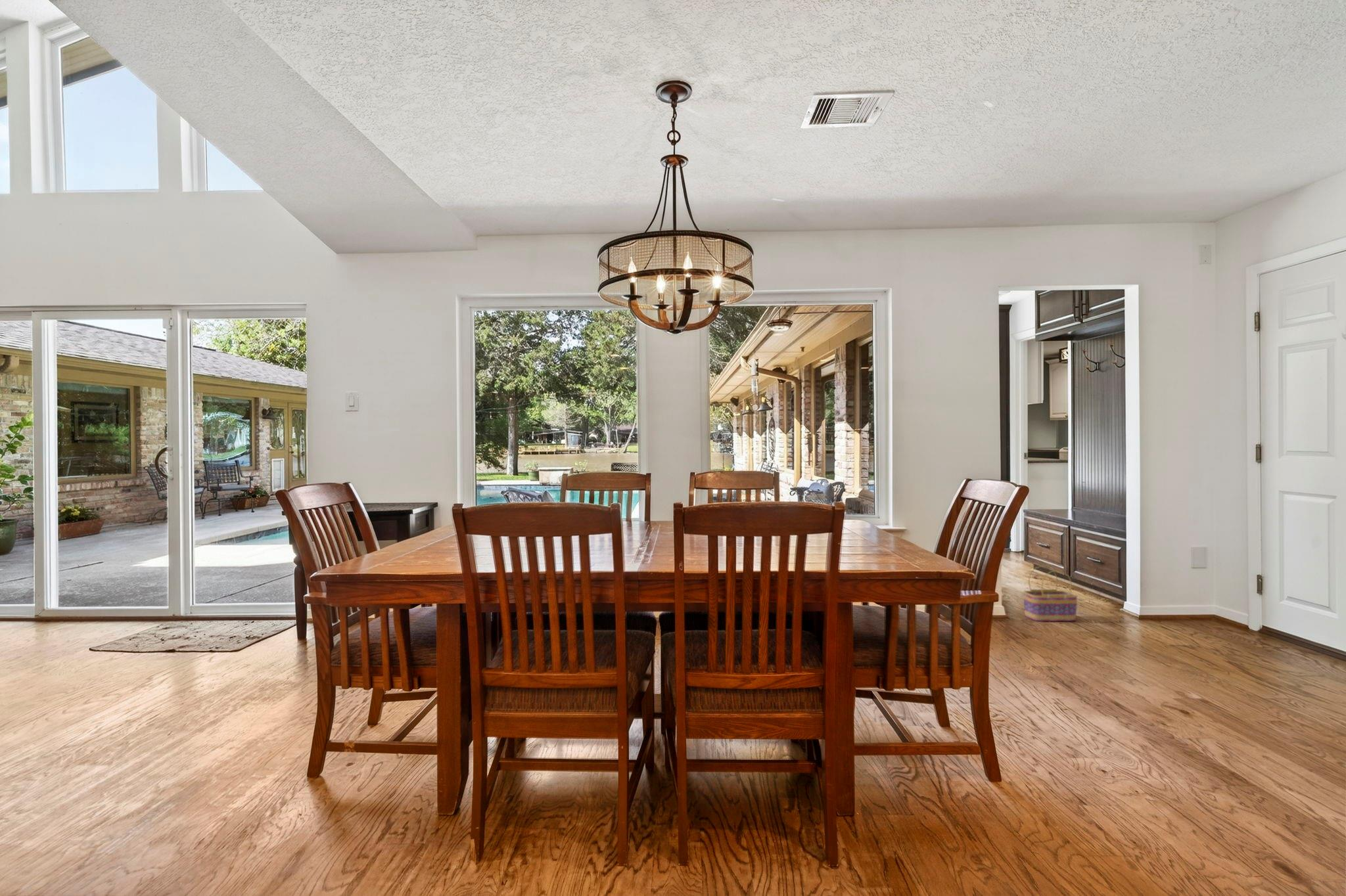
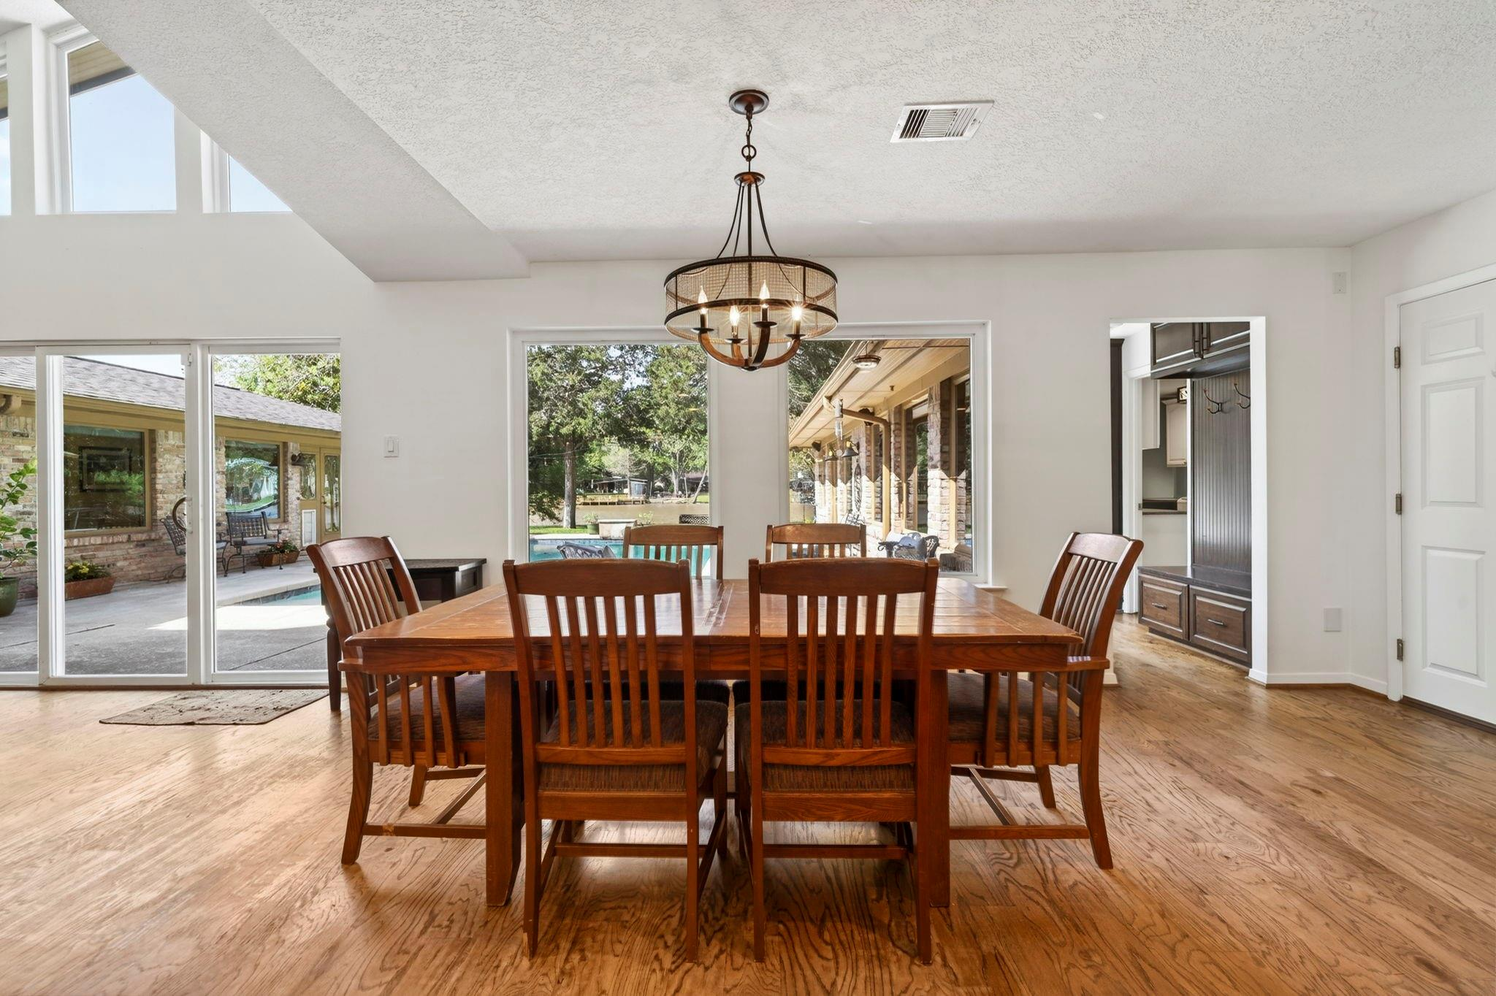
- basket [1023,566,1078,622]
